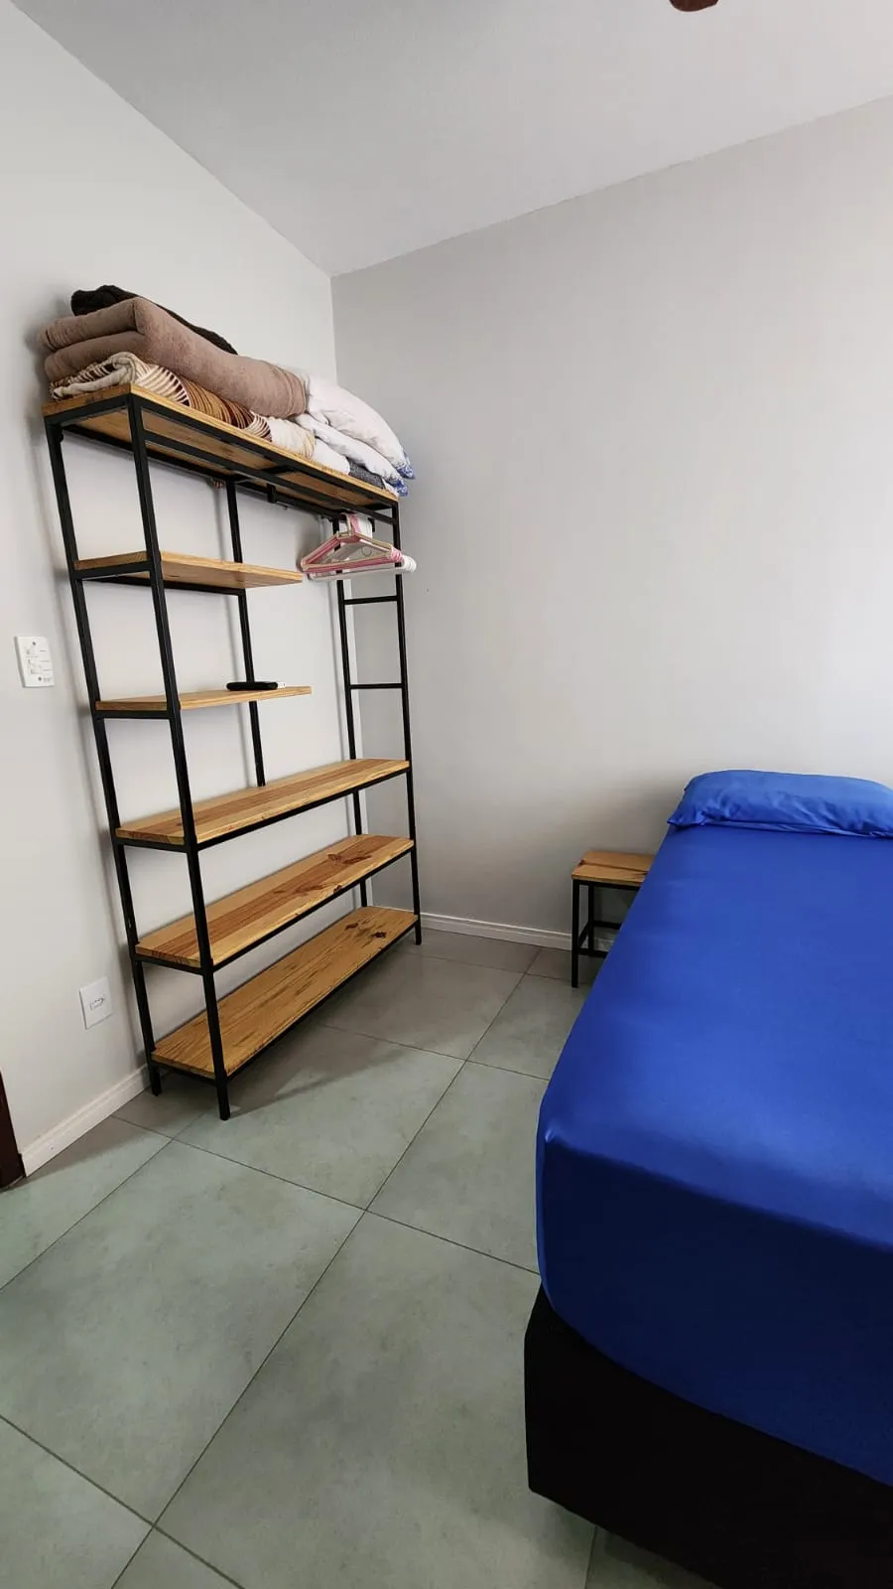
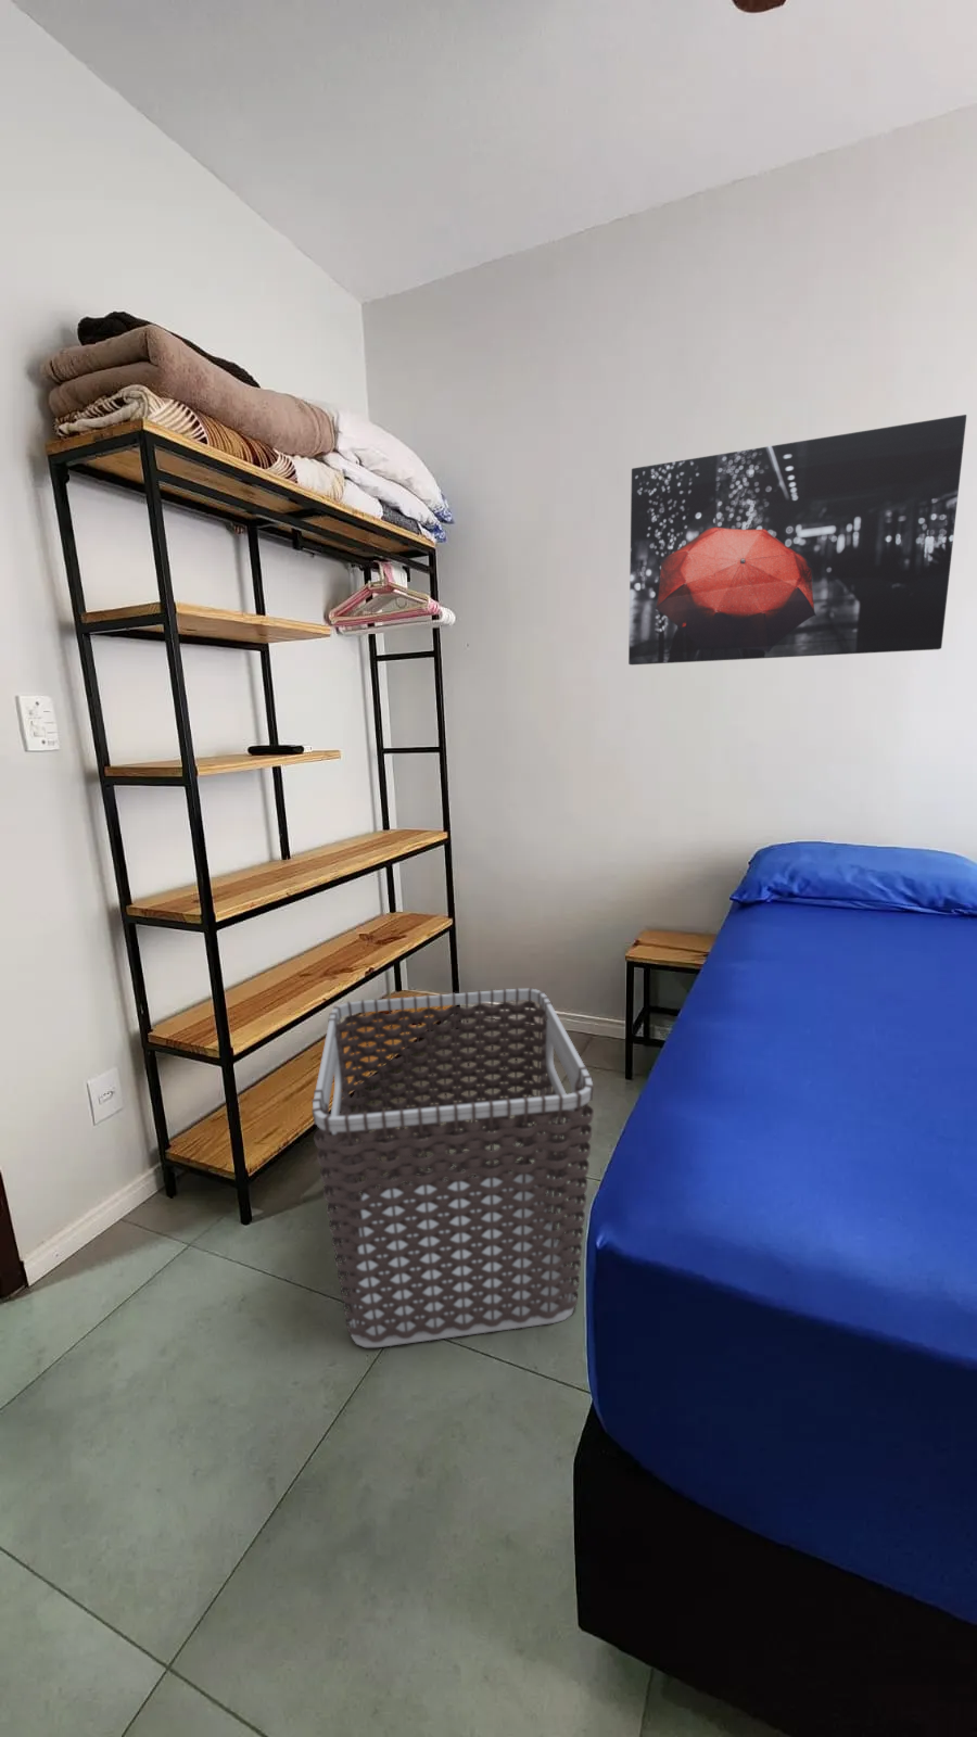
+ wall art [627,414,967,666]
+ clothes hamper [310,987,595,1348]
